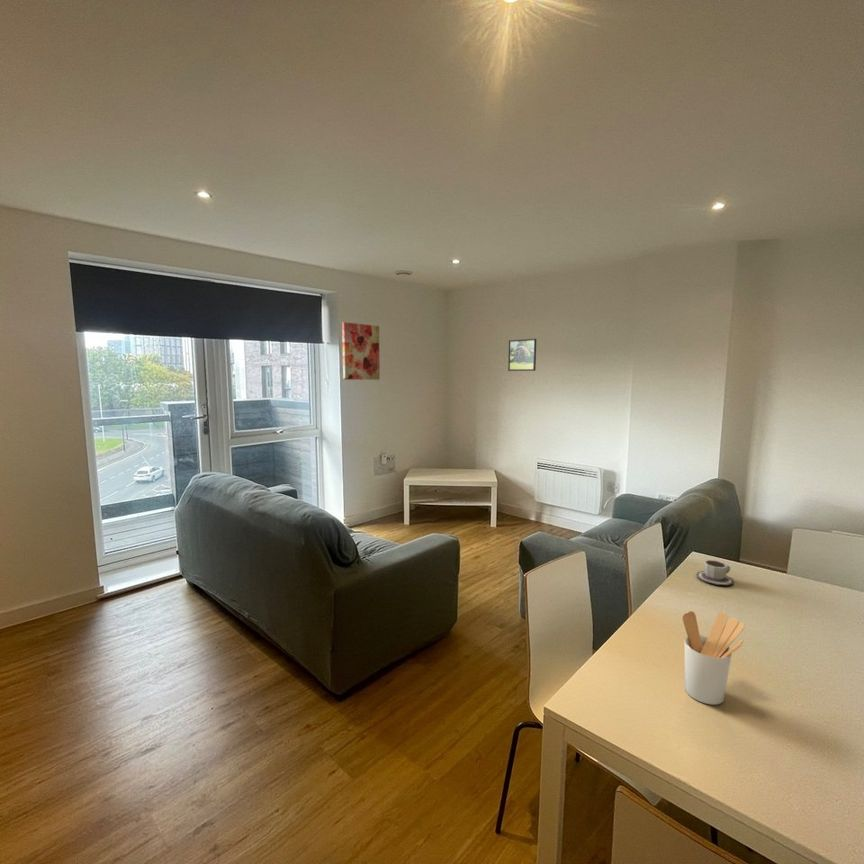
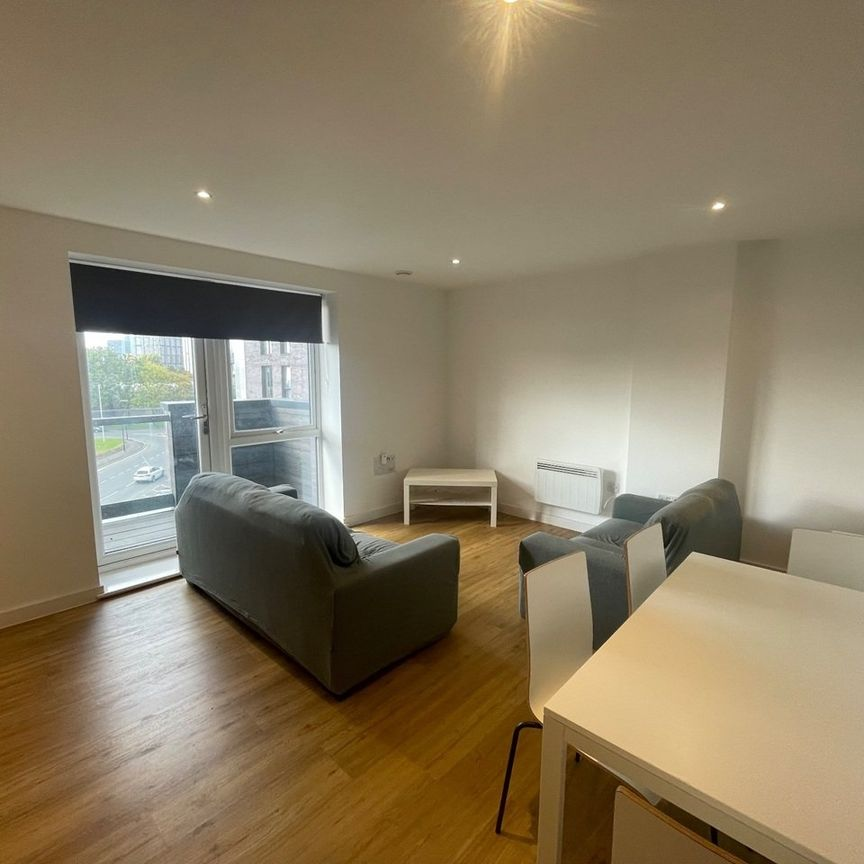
- cup [695,559,735,586]
- wall art [341,321,381,381]
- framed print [507,338,537,372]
- utensil holder [681,610,746,706]
